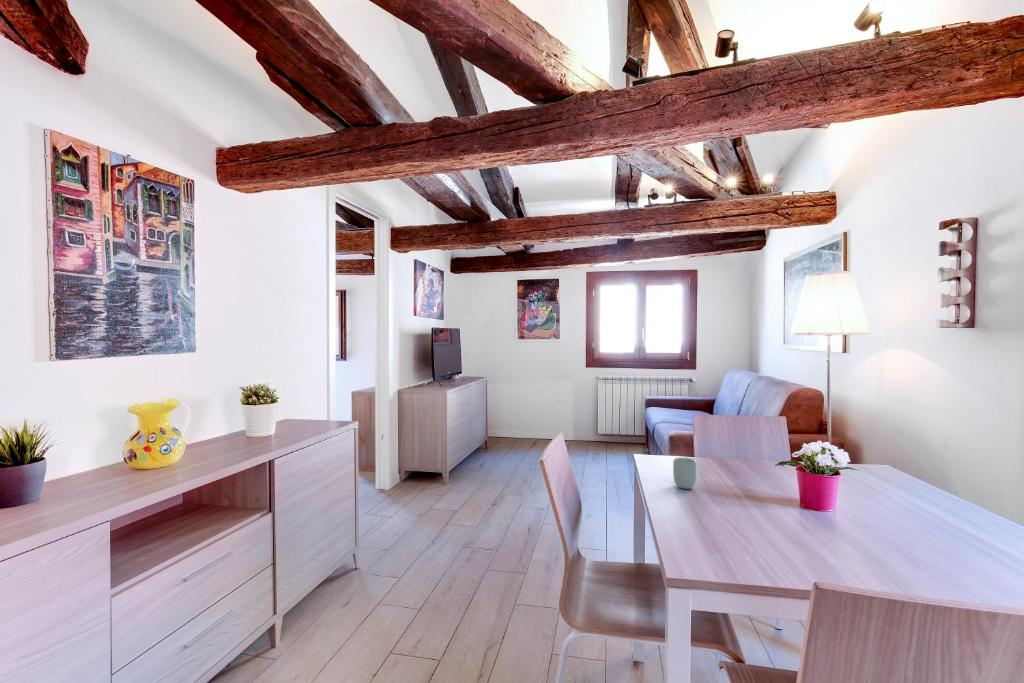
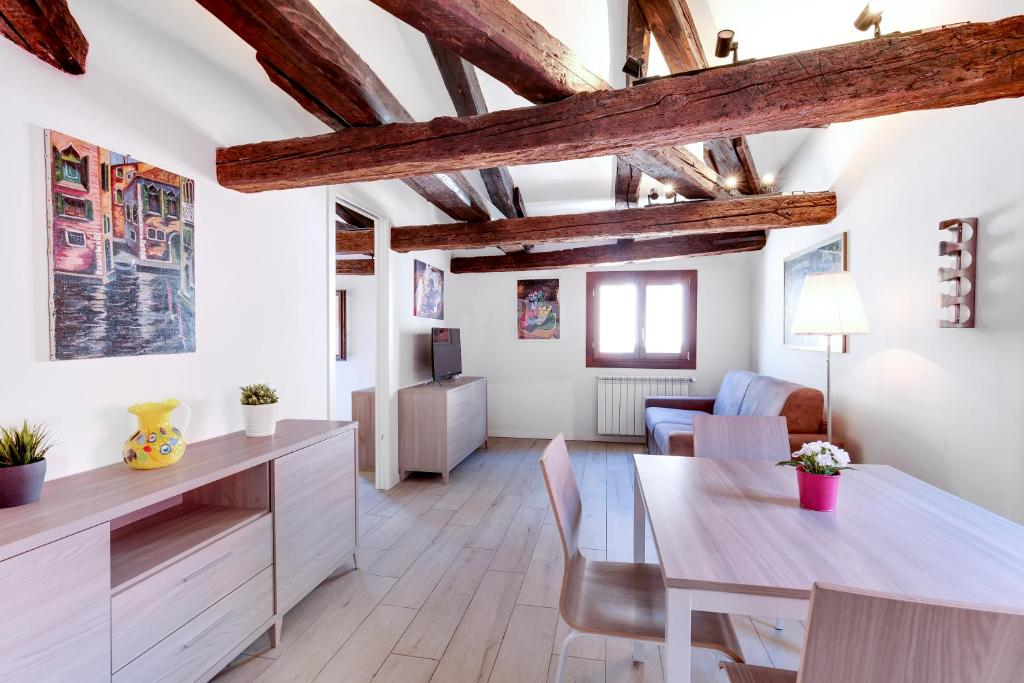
- cup [672,456,698,490]
